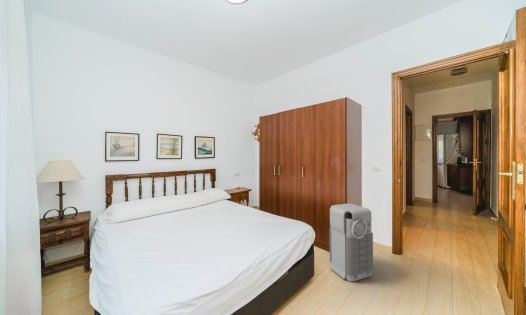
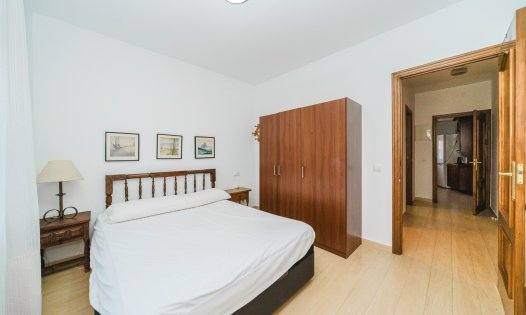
- grenade [328,202,374,283]
